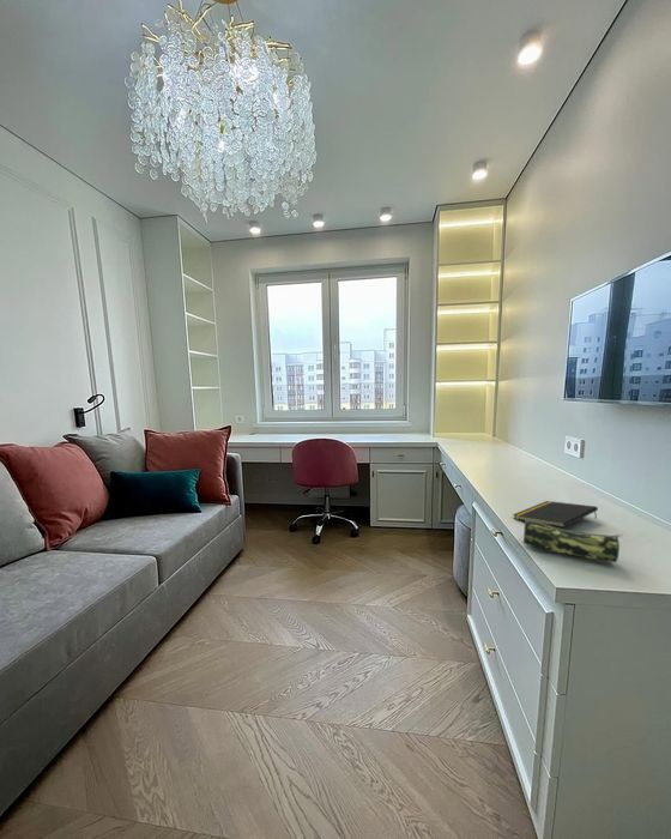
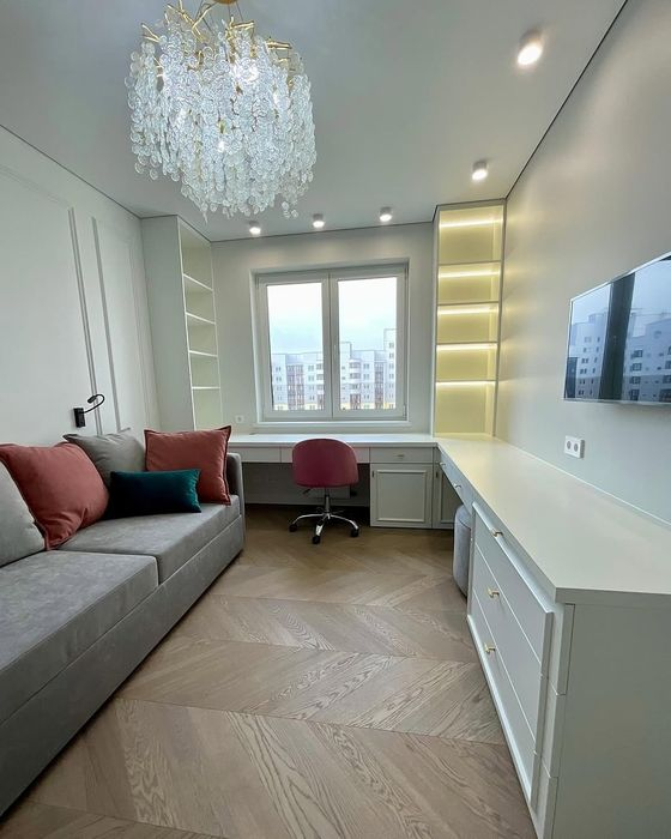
- pencil case [522,519,623,563]
- notepad [512,500,599,529]
